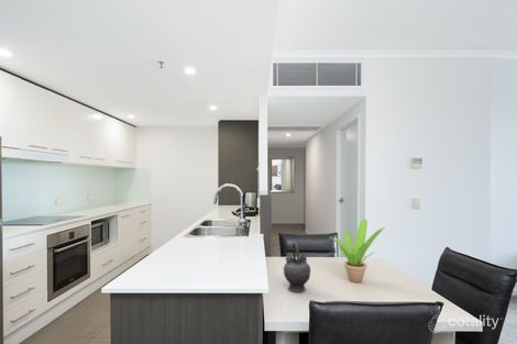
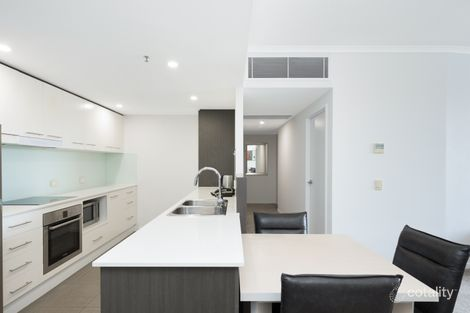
- teapot [283,241,311,293]
- potted plant [329,218,386,284]
